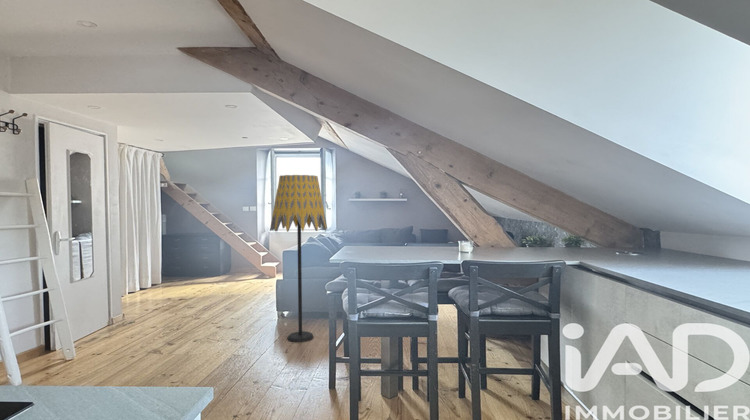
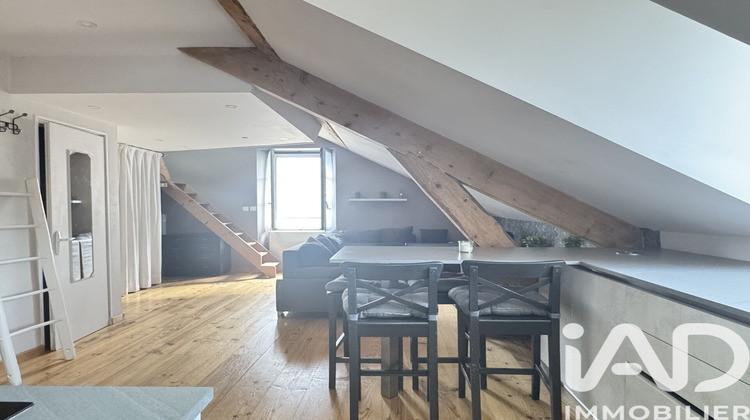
- floor lamp [269,174,328,343]
